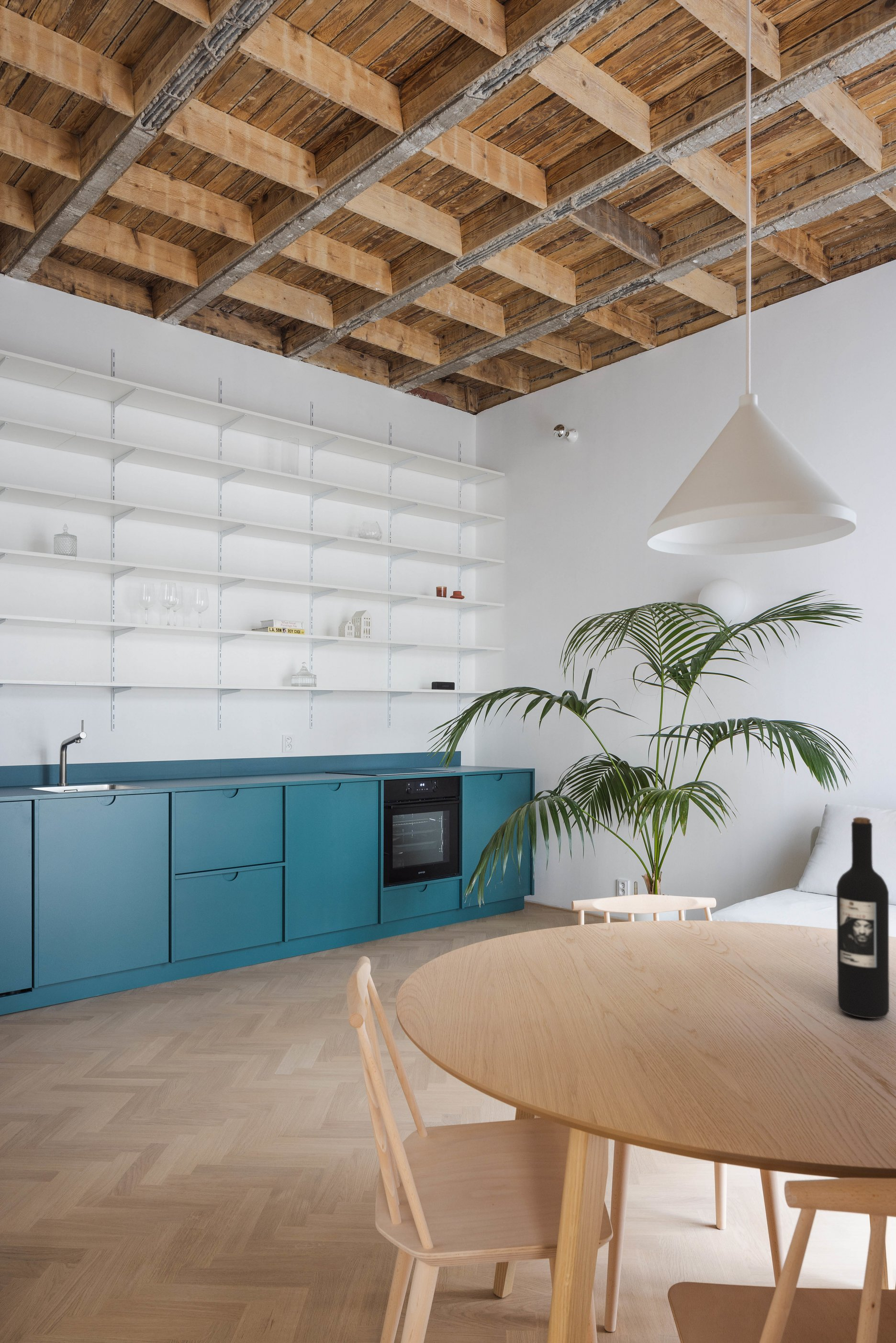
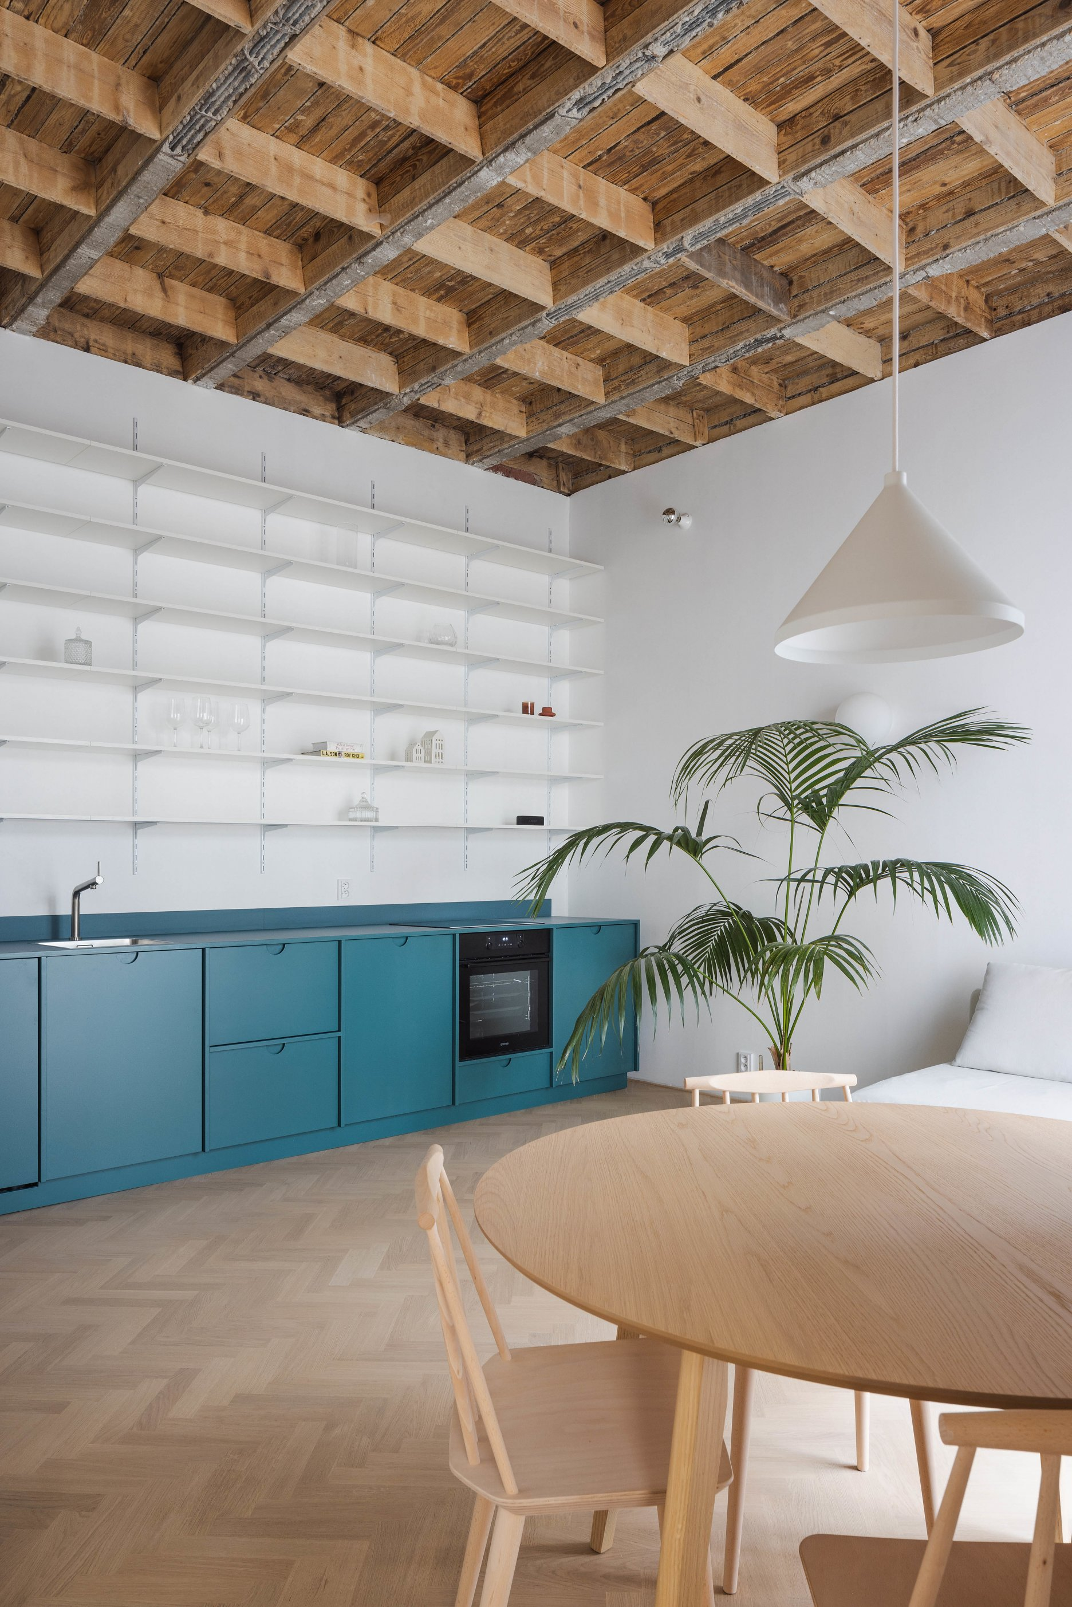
- wine bottle [836,817,890,1019]
